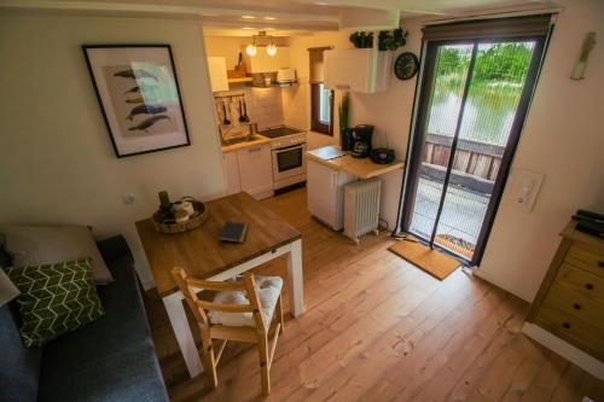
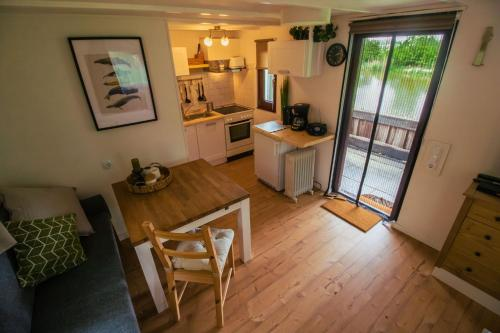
- notepad [216,220,250,245]
